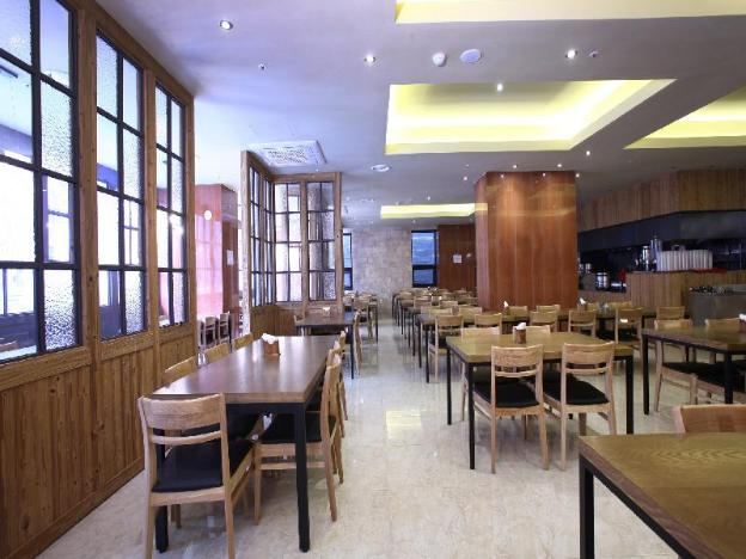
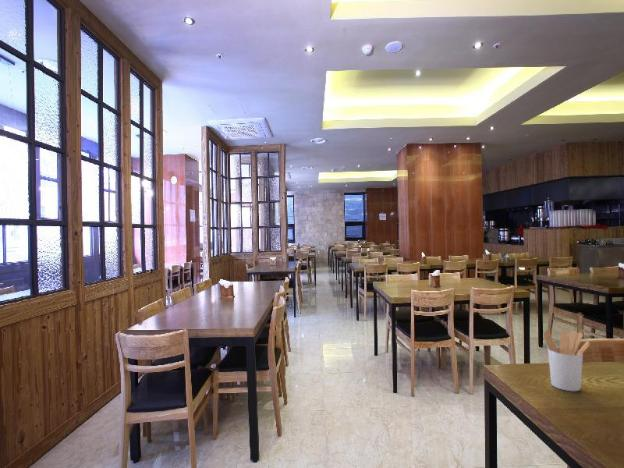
+ utensil holder [543,328,591,392]
